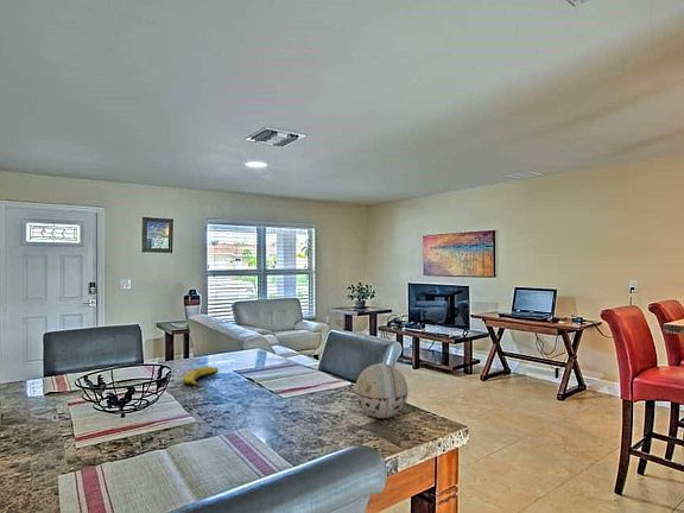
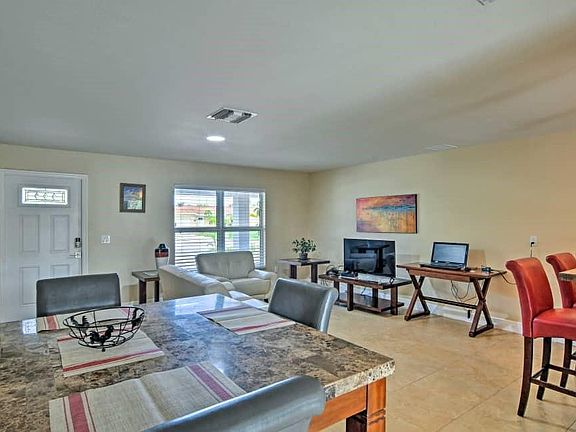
- decorative ball [354,362,408,419]
- banana [182,366,220,388]
